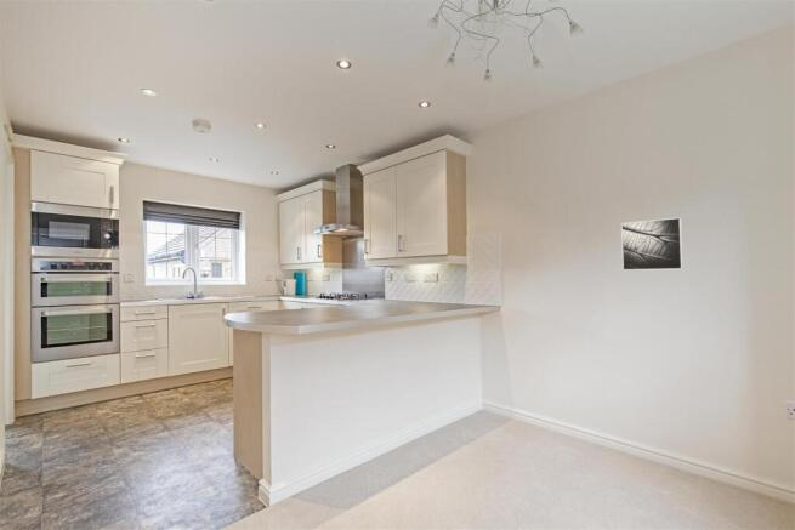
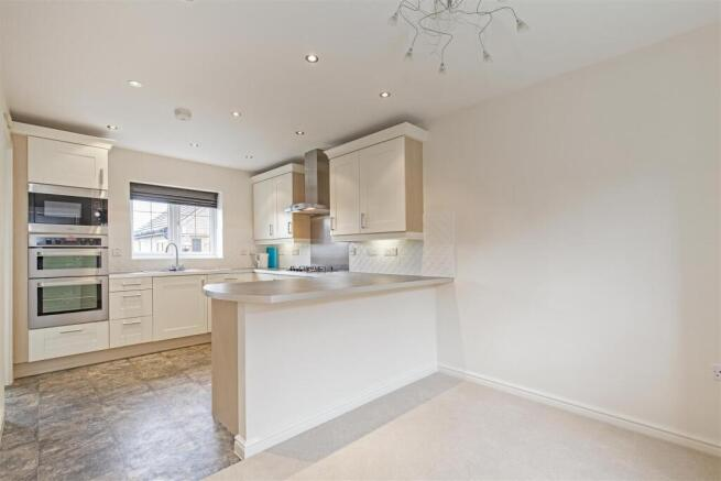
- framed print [620,216,685,272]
